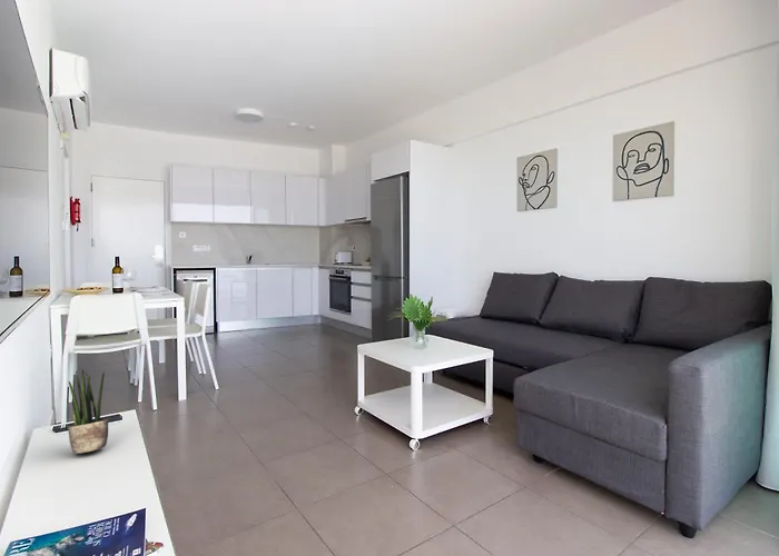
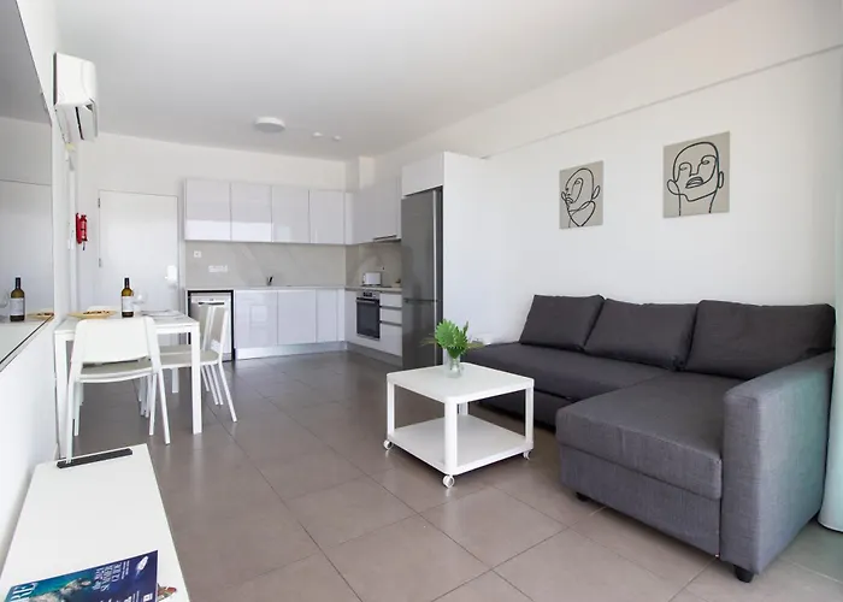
- potted plant [67,368,109,455]
